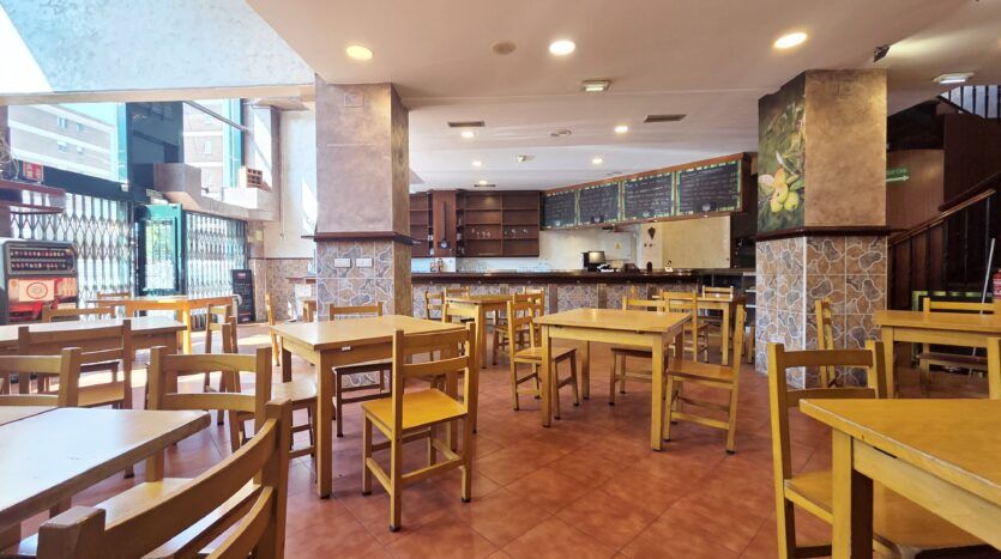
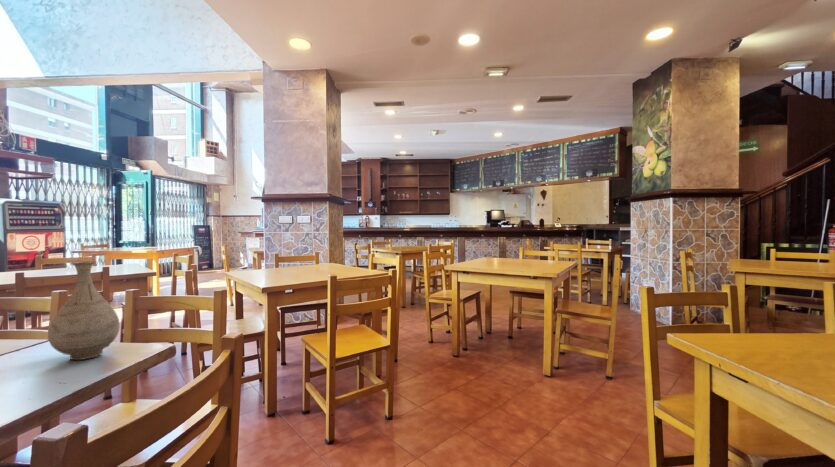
+ vase [47,260,121,361]
